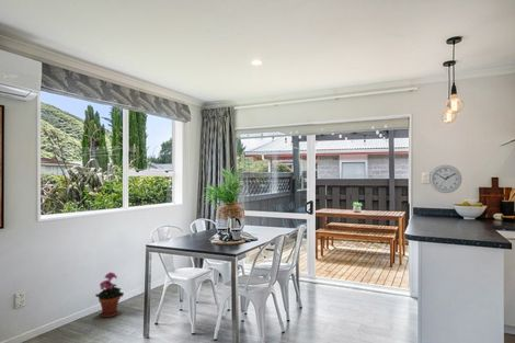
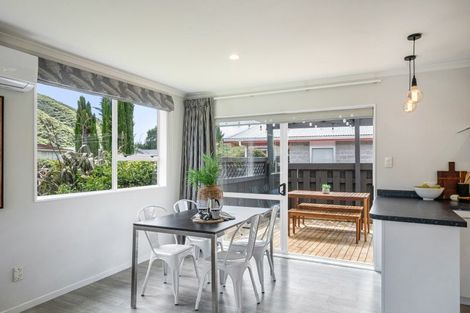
- potted plant [94,271,125,318]
- wall clock [428,164,462,194]
